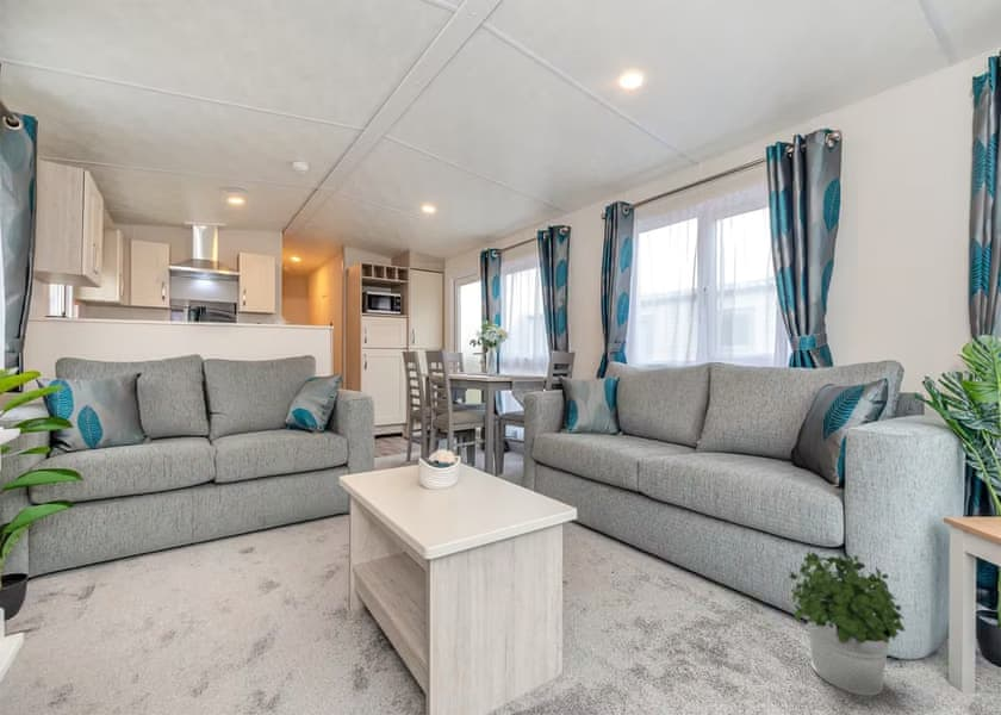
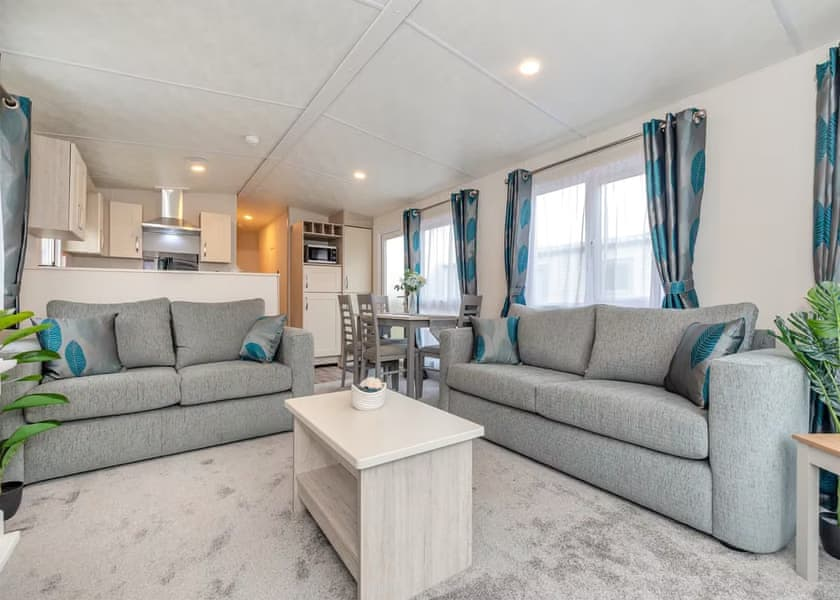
- potted plant [789,551,907,697]
